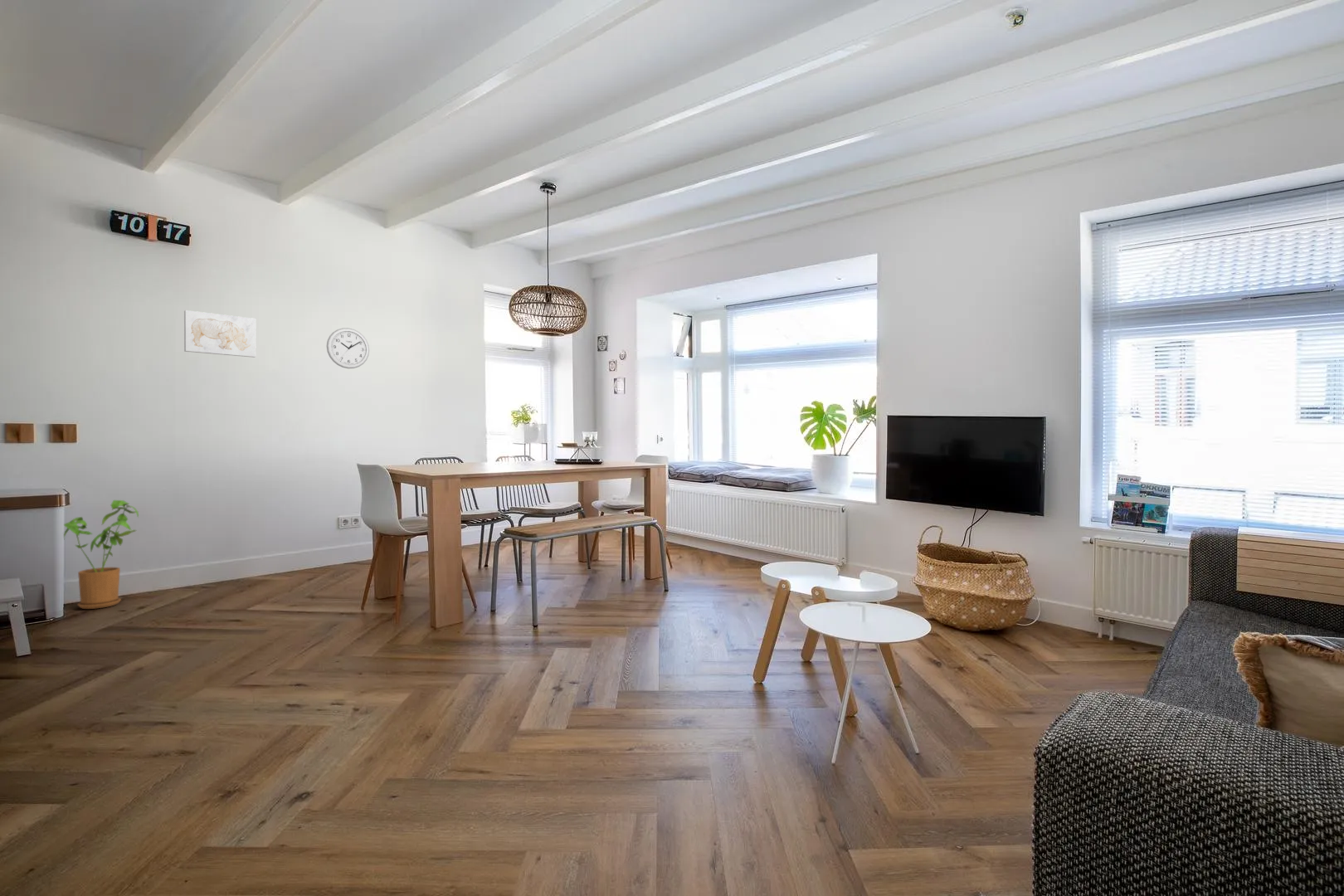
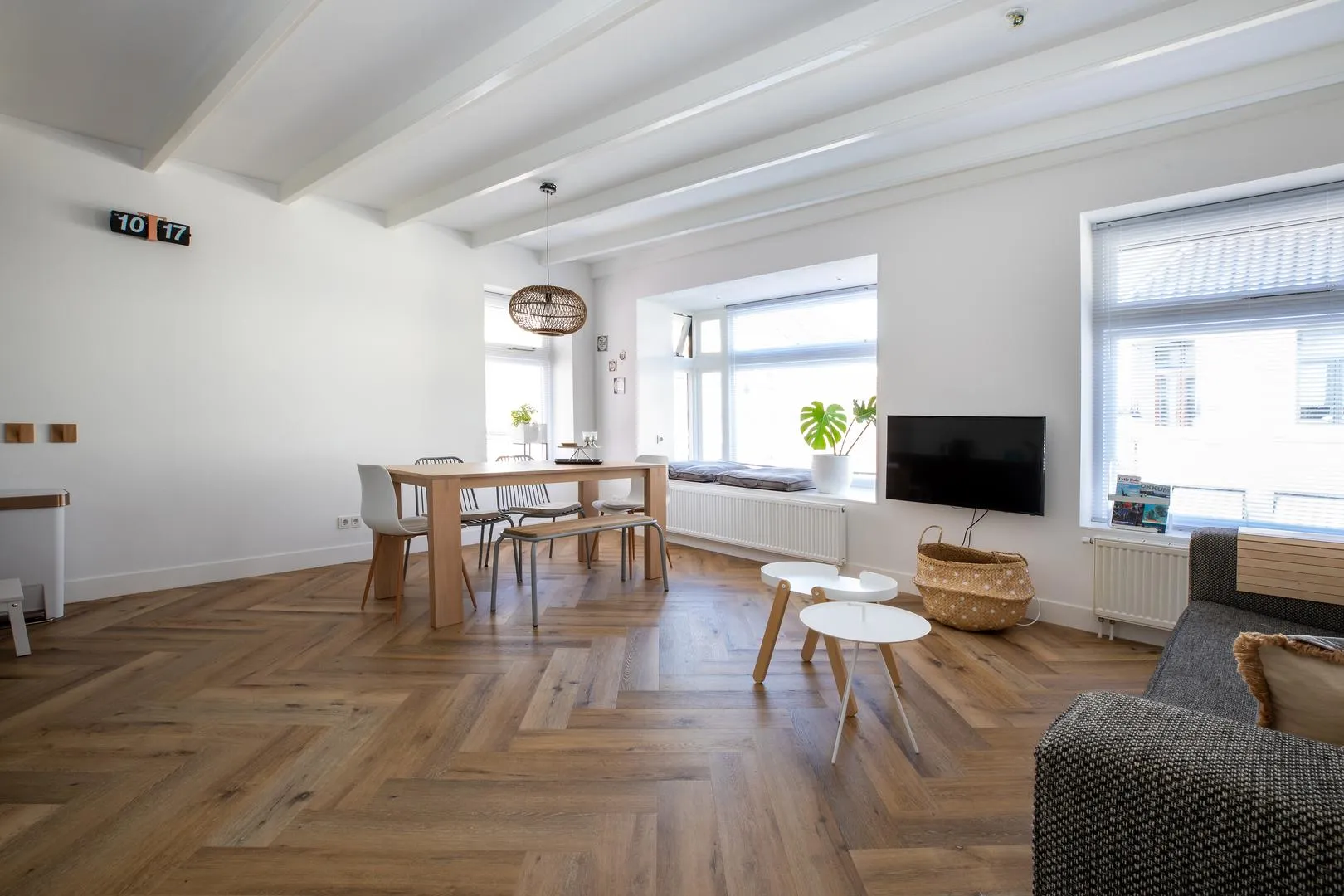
- wall clock [326,327,370,369]
- wall art [183,309,256,358]
- house plant [63,499,139,610]
